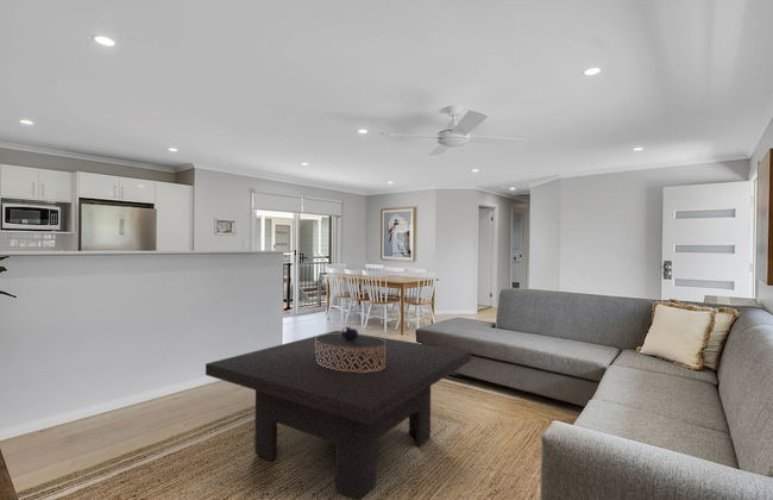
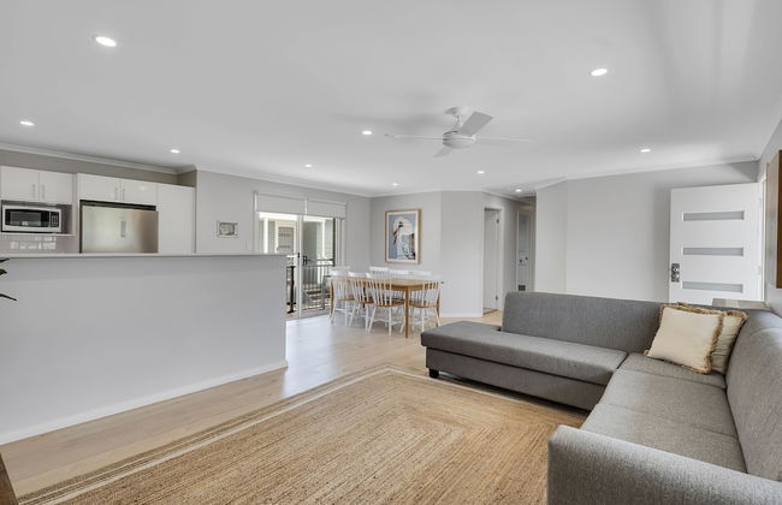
- coffee table [205,330,472,500]
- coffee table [315,325,385,373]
